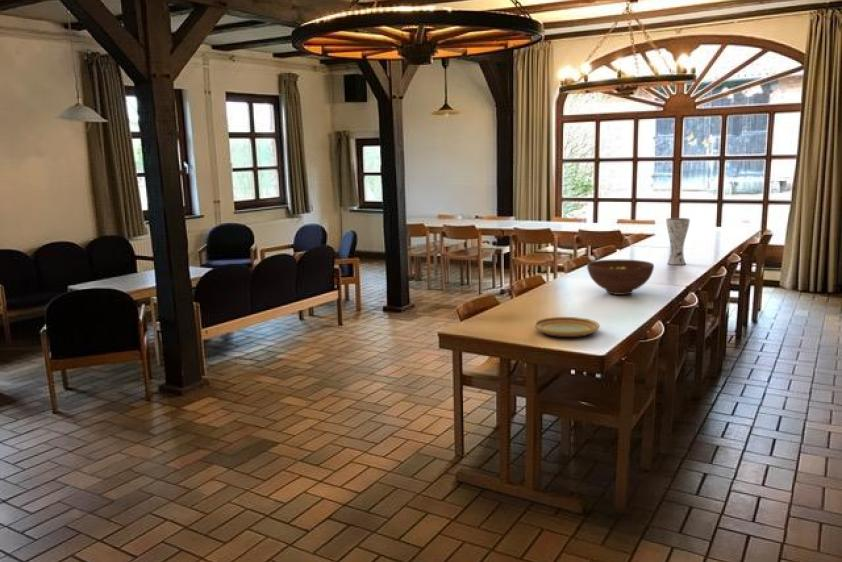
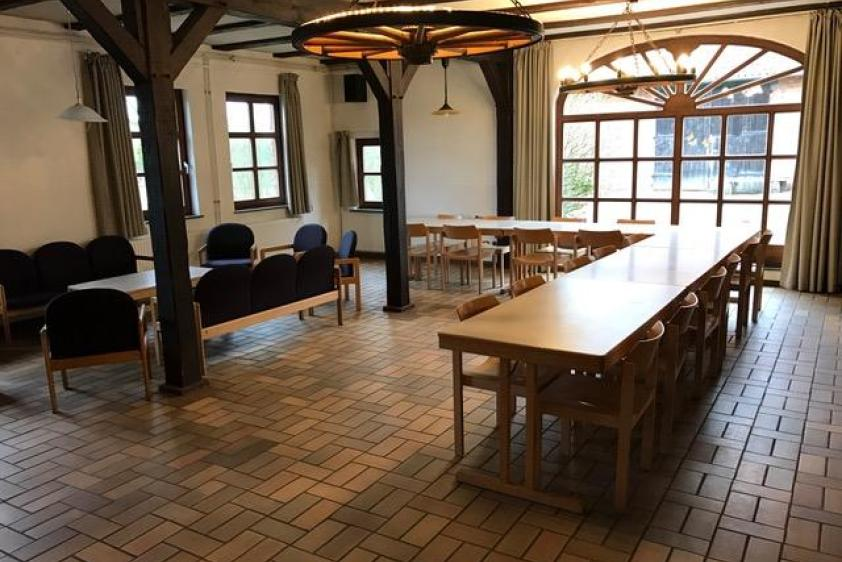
- plate [533,316,601,338]
- fruit bowl [586,258,655,296]
- vase [665,217,691,266]
